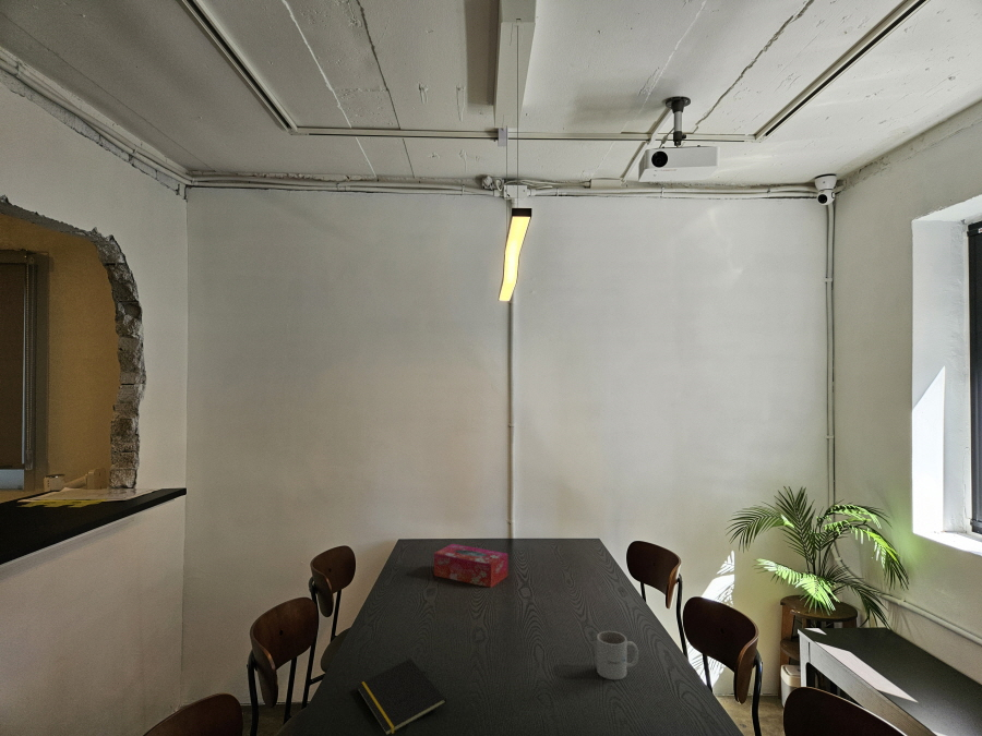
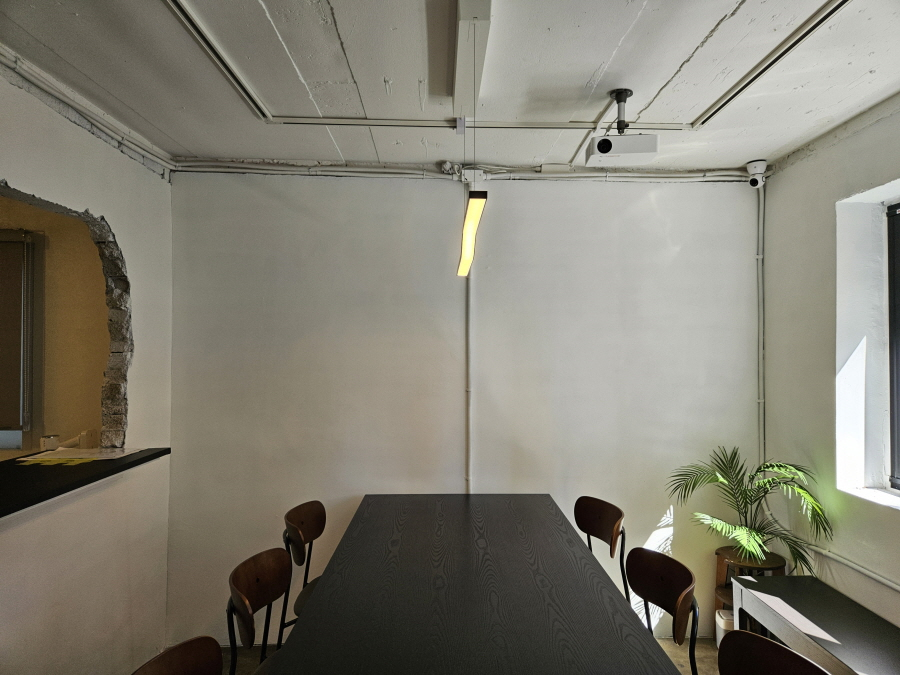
- notepad [356,657,447,736]
- tissue box [433,543,508,589]
- mug [596,630,639,680]
